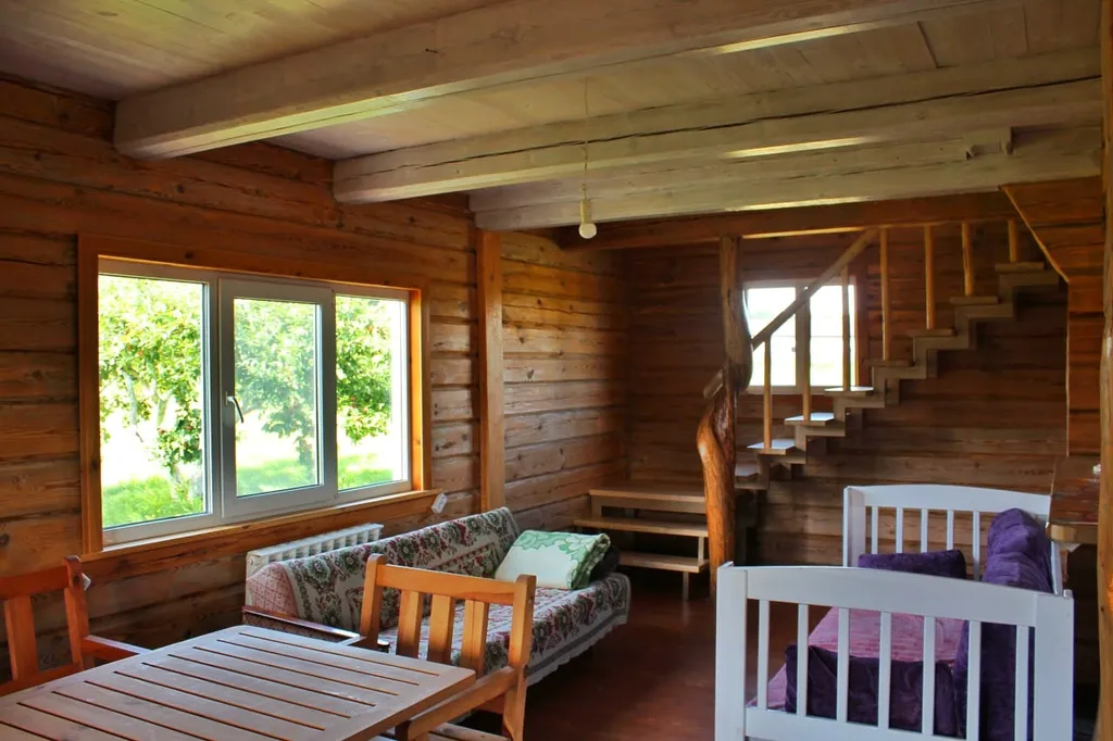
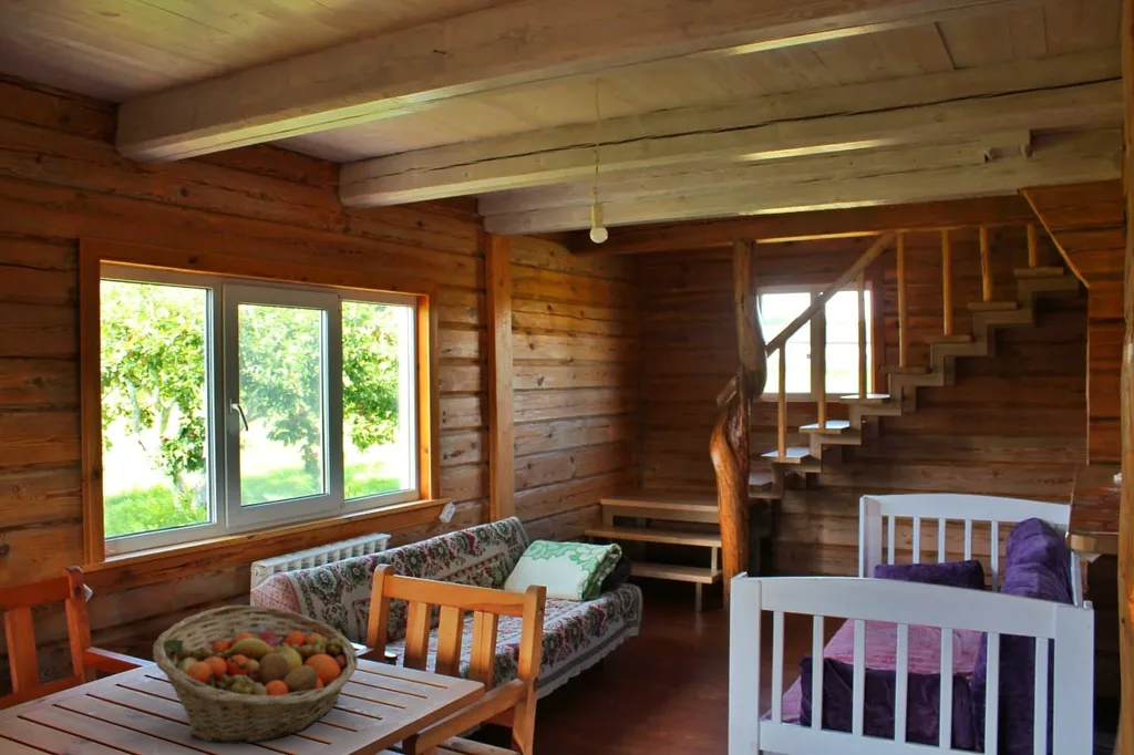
+ fruit basket [152,604,359,745]
